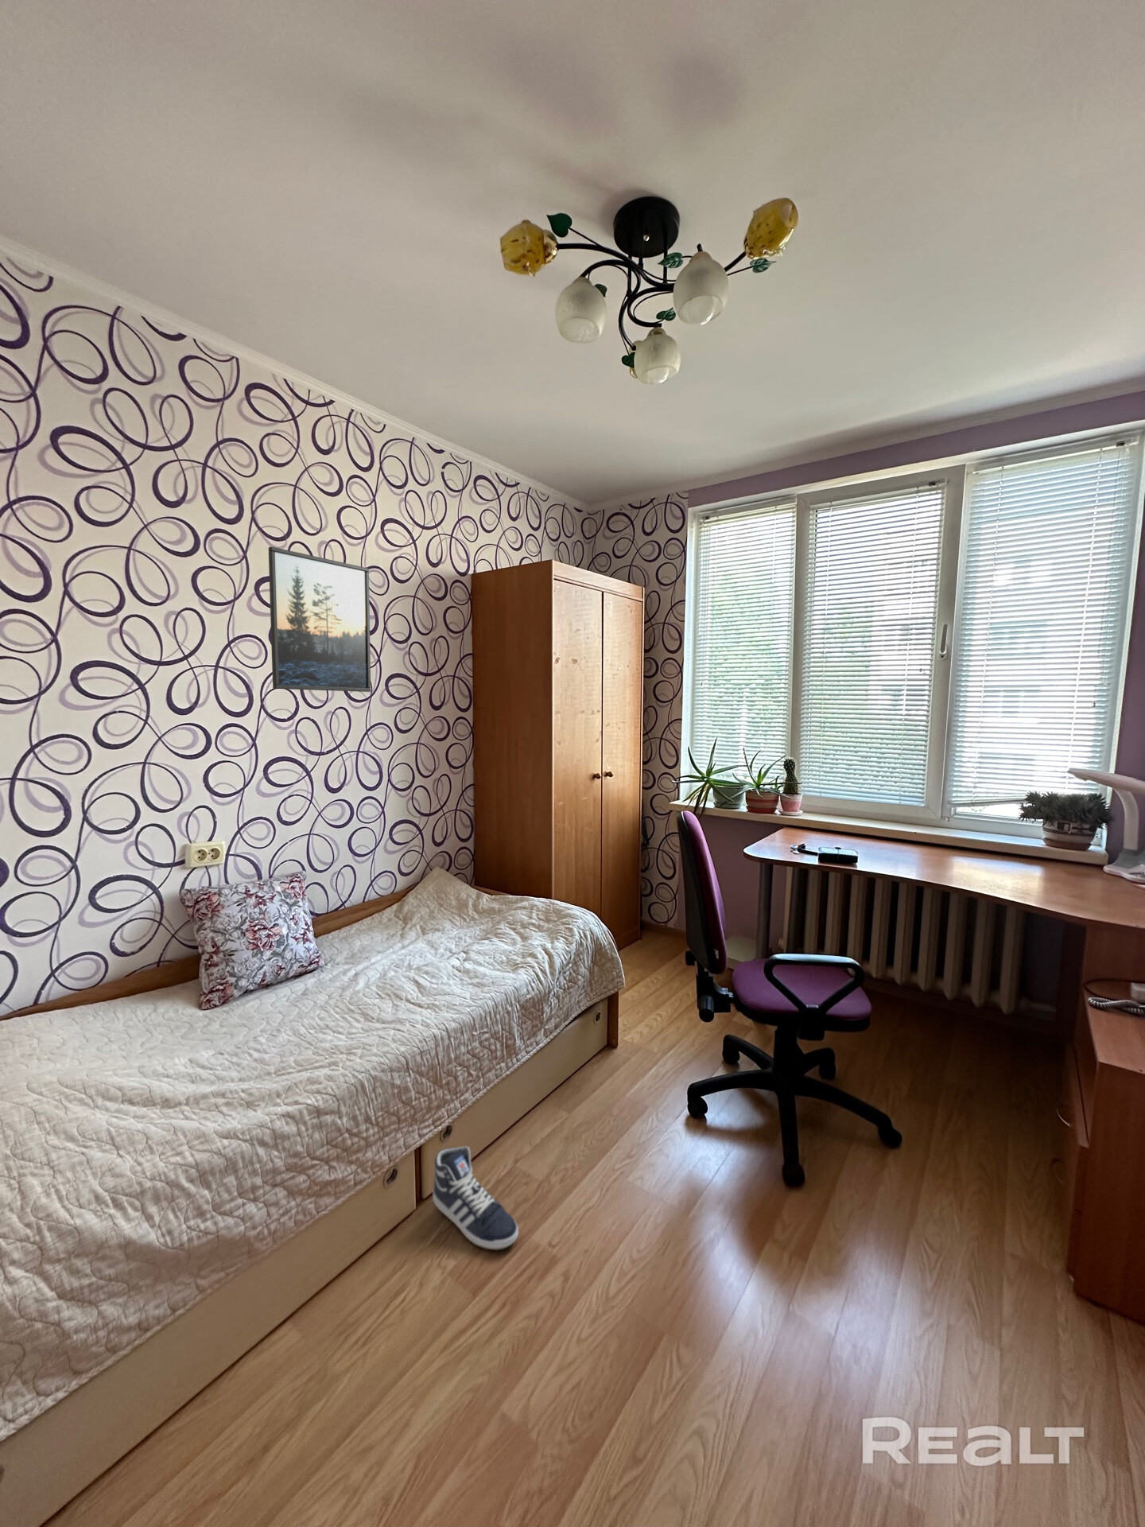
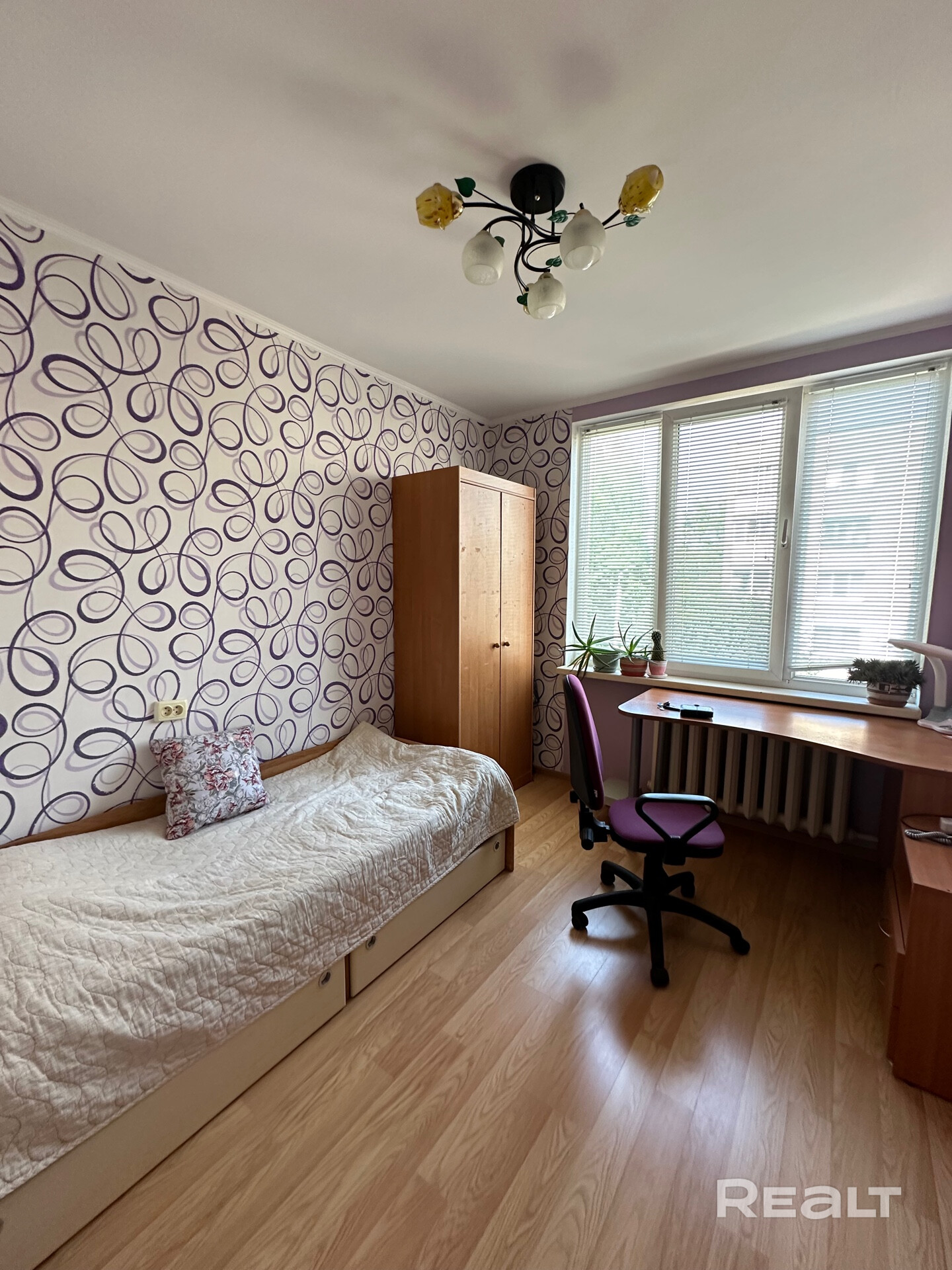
- sneaker [432,1145,520,1250]
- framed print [268,546,372,693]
